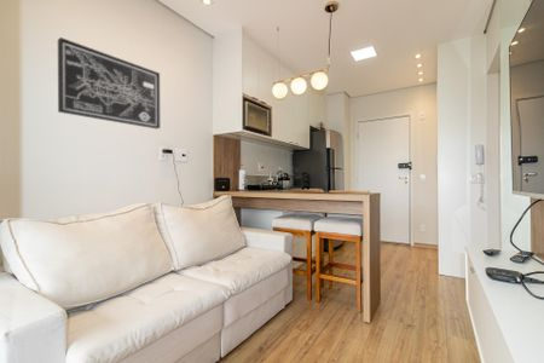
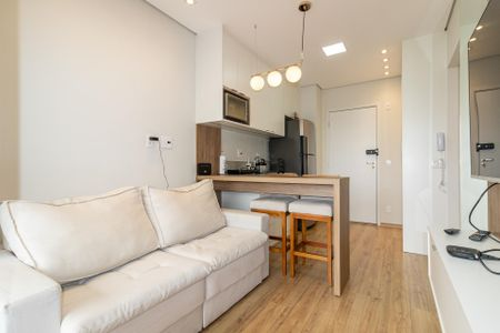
- wall art [57,36,161,129]
